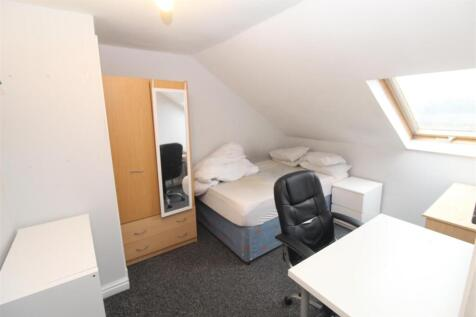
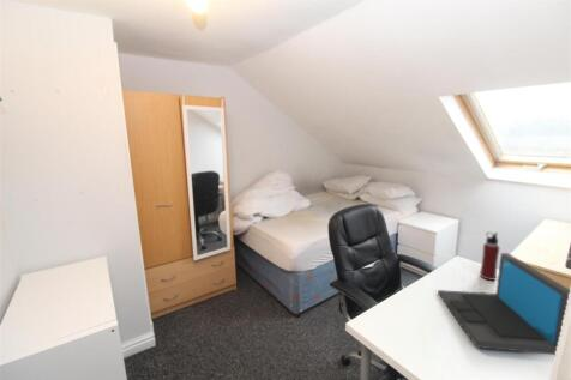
+ water bottle [479,231,500,282]
+ laptop [437,252,571,356]
